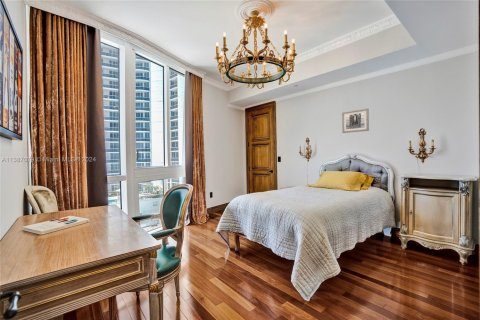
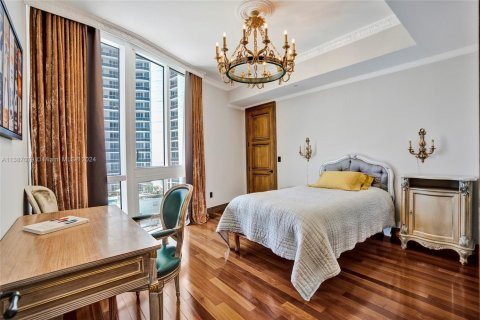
- wall art [341,108,370,134]
